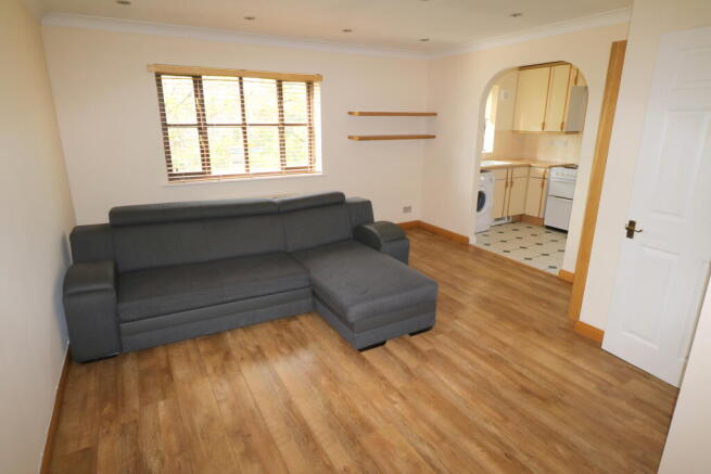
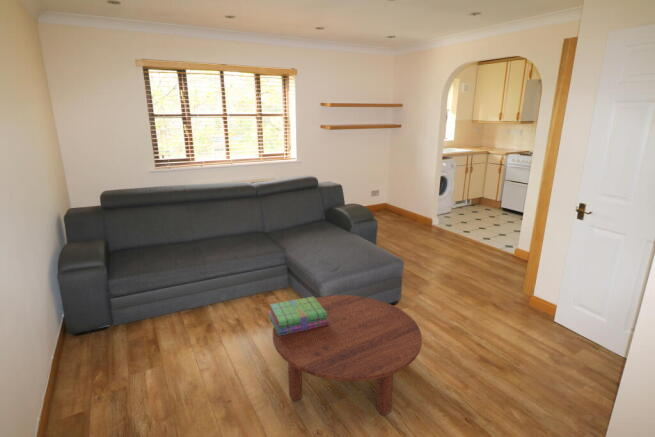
+ coffee table [272,294,423,417]
+ stack of books [267,296,329,336]
